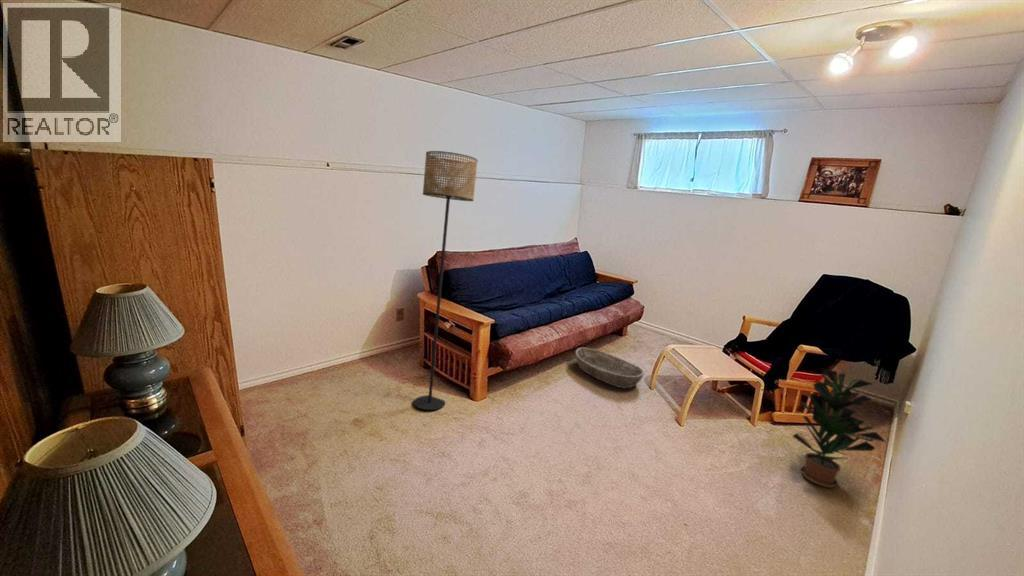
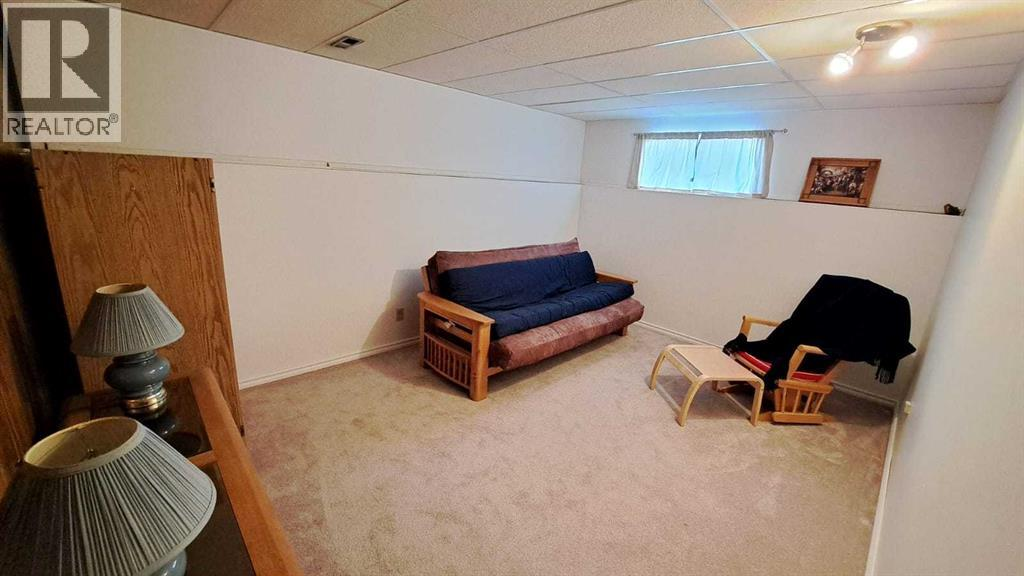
- floor lamp [413,150,479,411]
- basket [575,347,645,389]
- potted plant [791,367,888,489]
